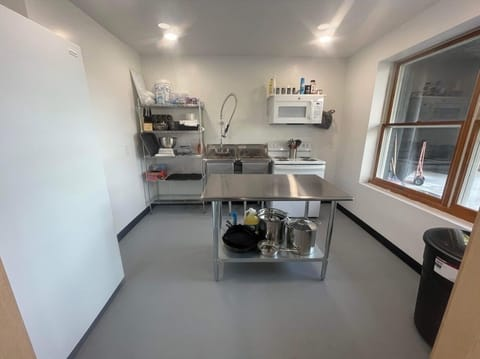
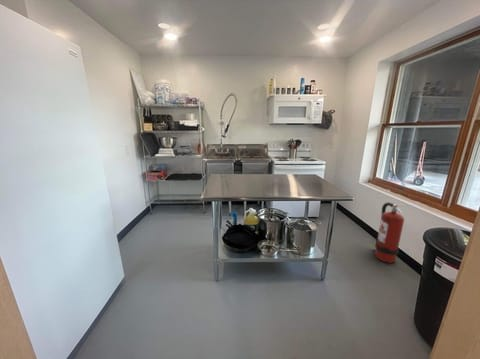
+ fire extinguisher [373,201,405,264]
